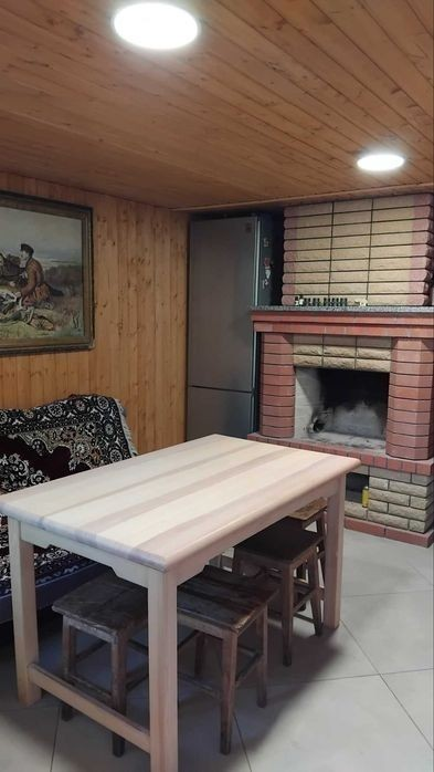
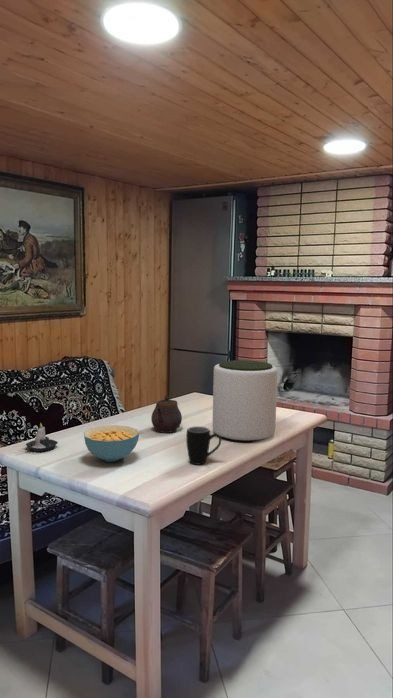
+ mug [185,425,222,466]
+ candle [25,422,59,452]
+ cereal bowl [83,424,140,463]
+ teapot [150,395,183,434]
+ plant pot [211,359,279,442]
